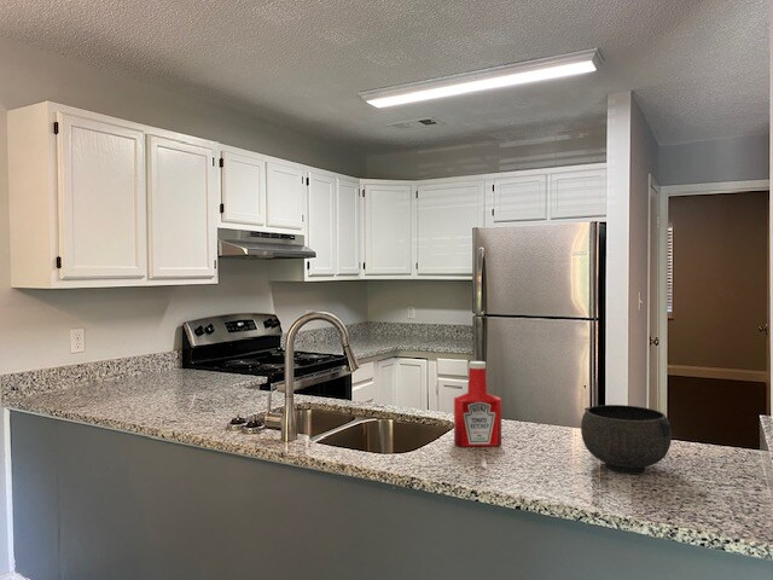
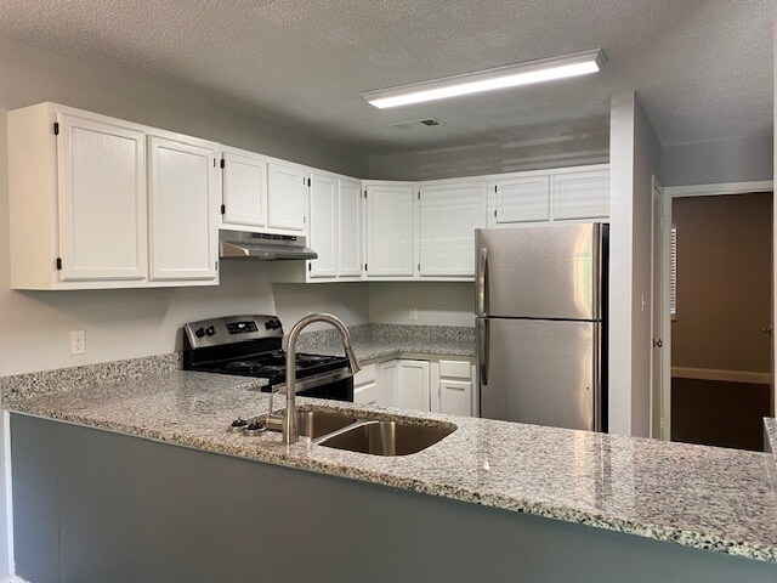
- soap bottle [453,360,502,448]
- bowl [580,404,673,475]
